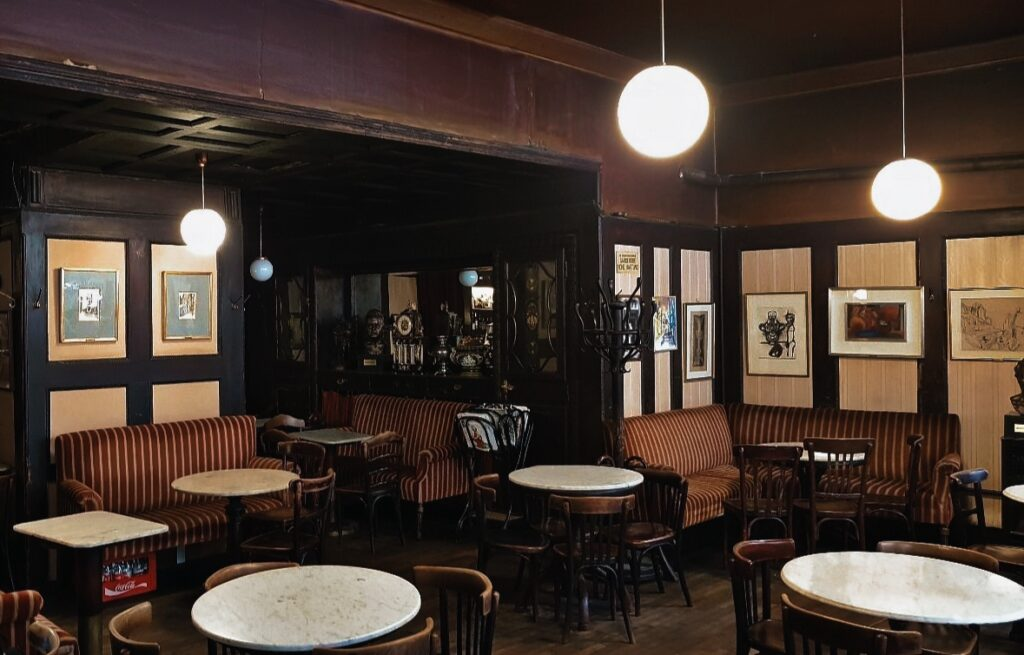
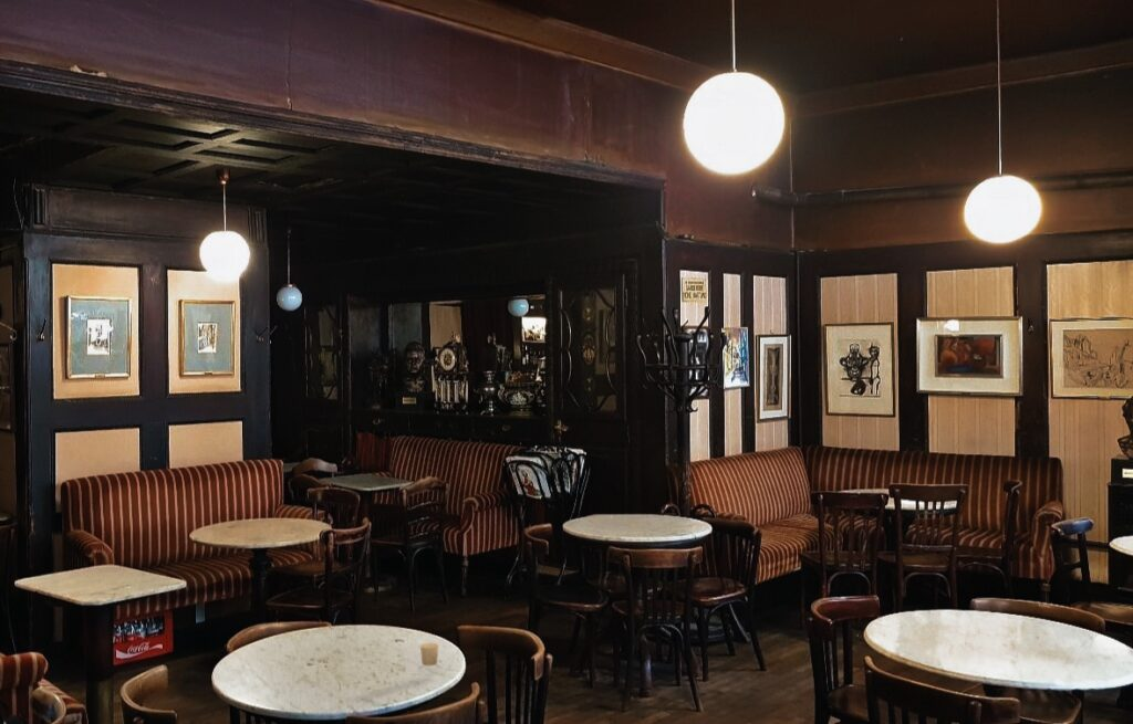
+ candle [419,642,439,667]
